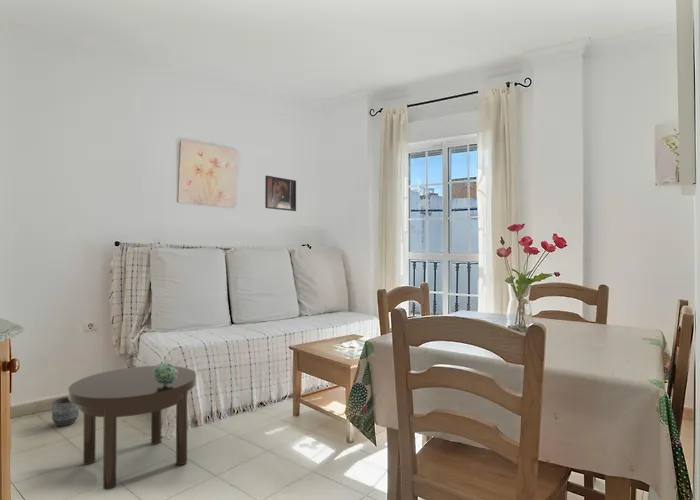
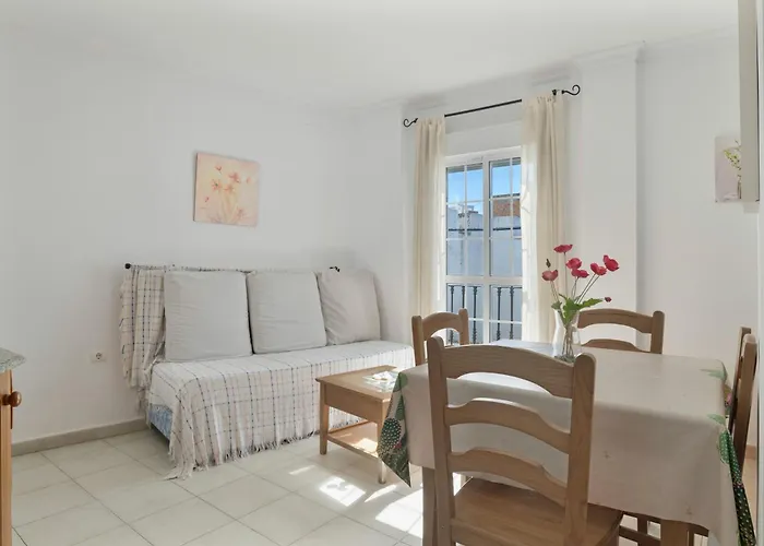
- succulent plant [153,361,178,386]
- side table [67,365,197,491]
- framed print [264,174,297,212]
- planter [51,396,80,427]
